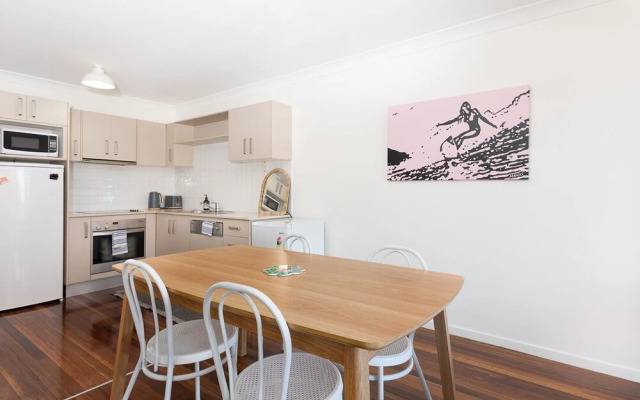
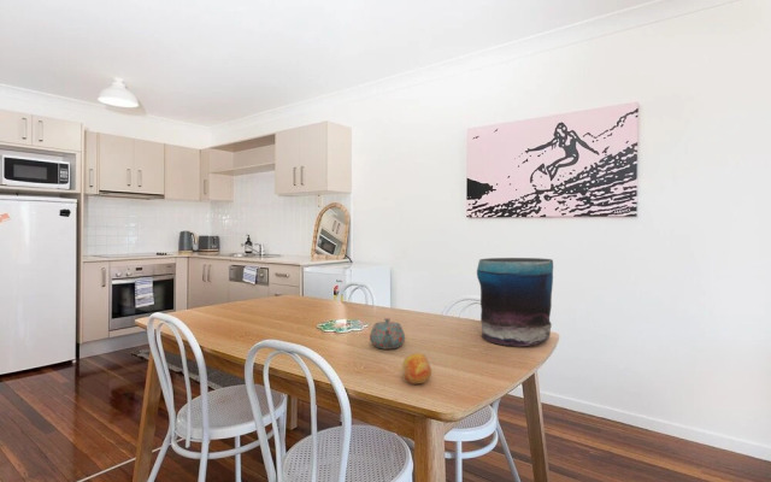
+ teapot [369,317,406,351]
+ fruit [401,352,432,384]
+ vase [476,257,554,347]
